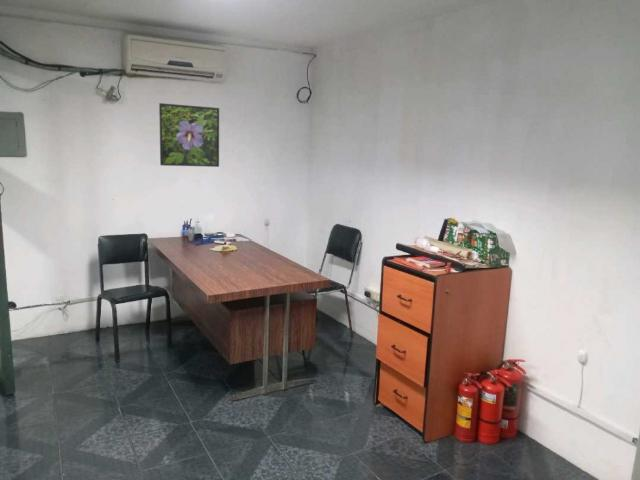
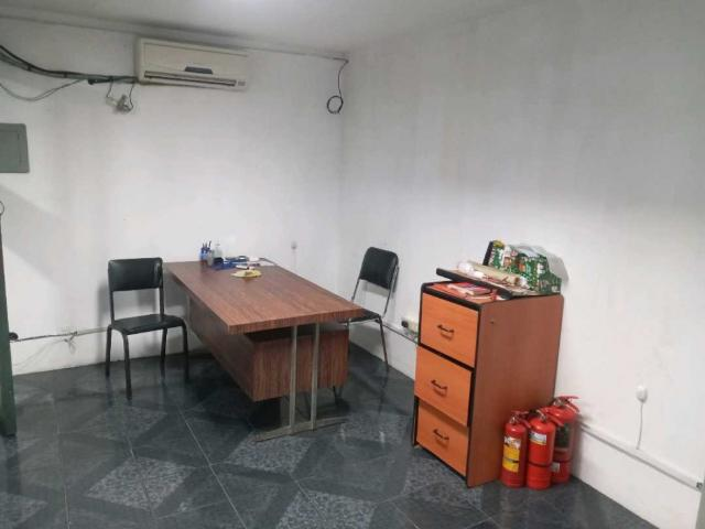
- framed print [158,102,220,168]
